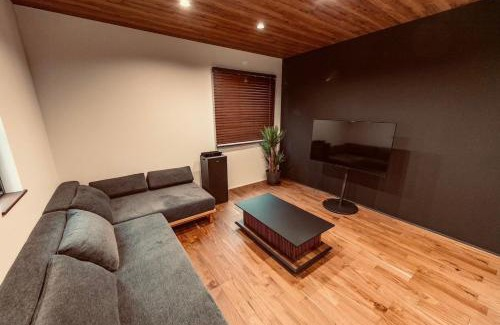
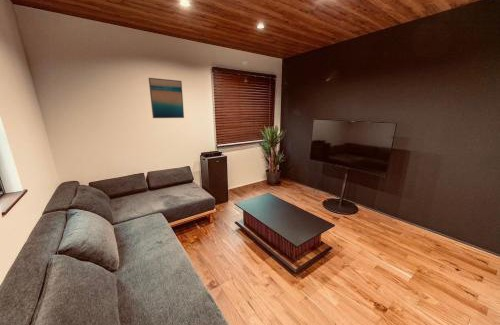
+ wall art [148,77,185,119]
